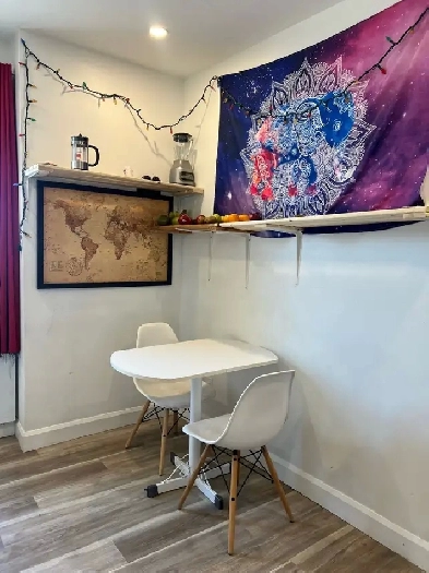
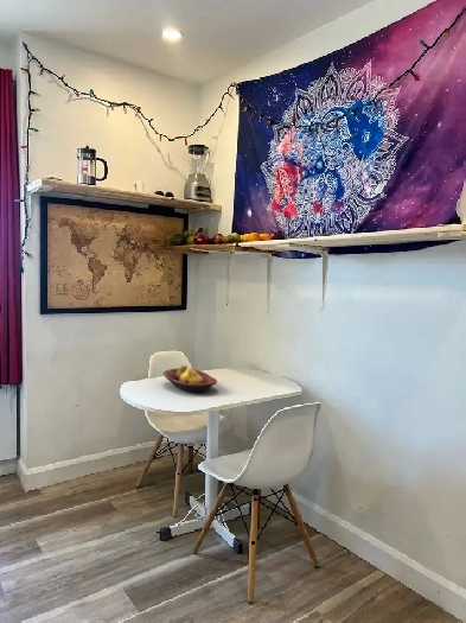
+ fruit bowl [162,364,218,394]
